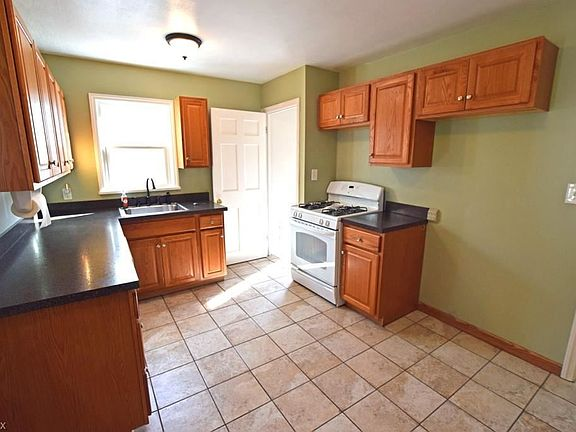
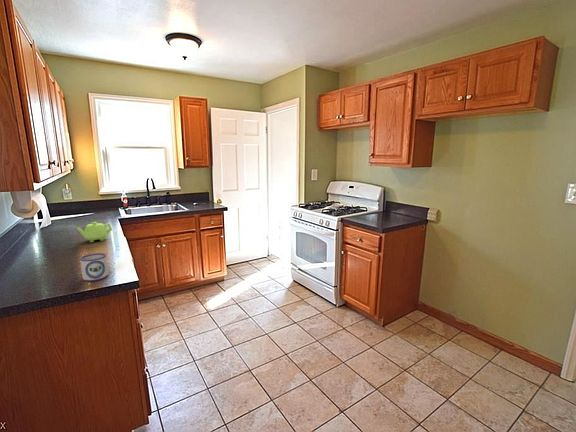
+ teapot [76,221,113,243]
+ mug [79,252,109,282]
